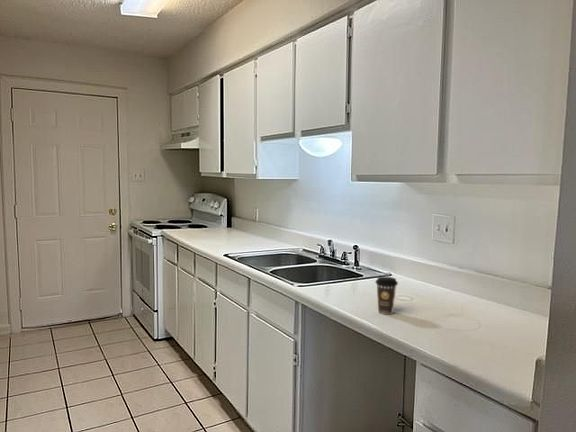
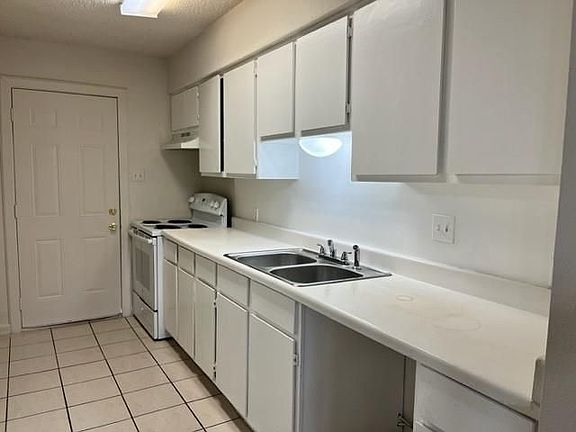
- coffee cup [374,276,399,315]
